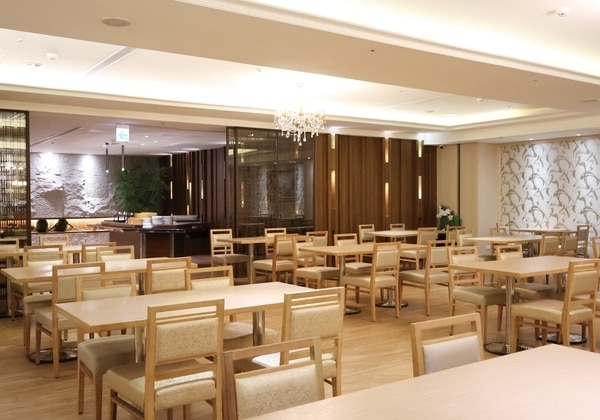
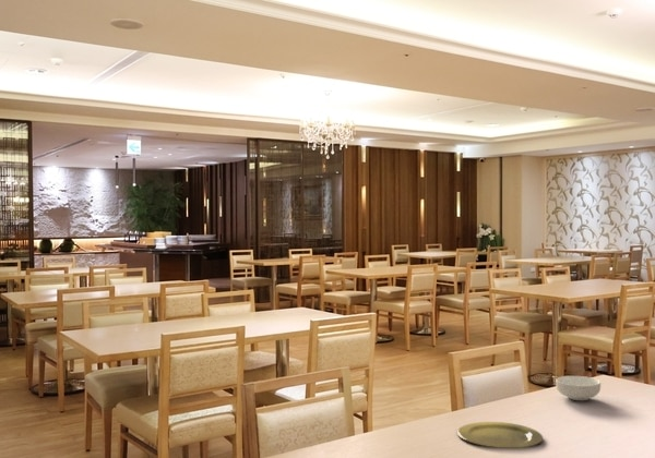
+ cereal bowl [555,375,602,401]
+ plate [456,421,544,449]
